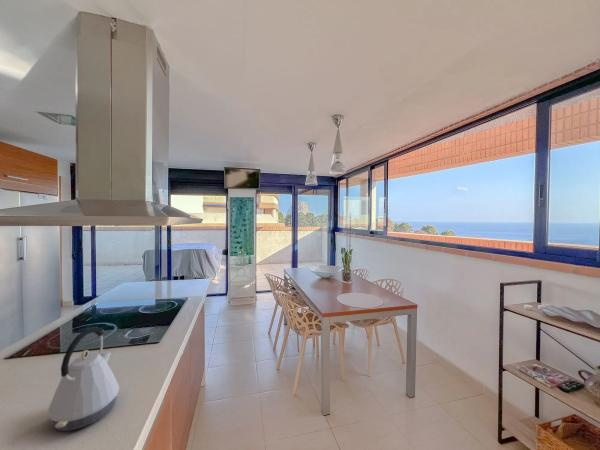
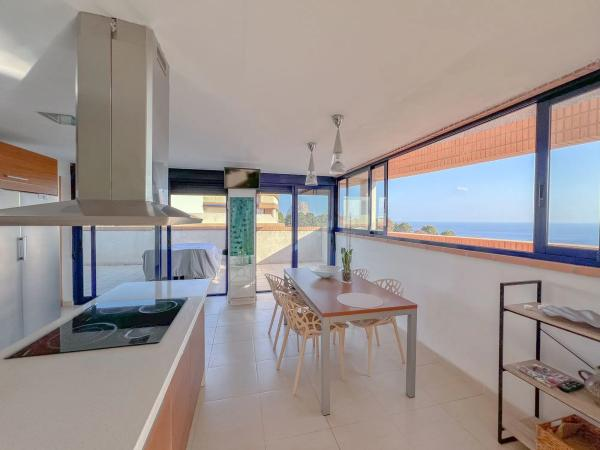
- kettle [47,326,120,432]
